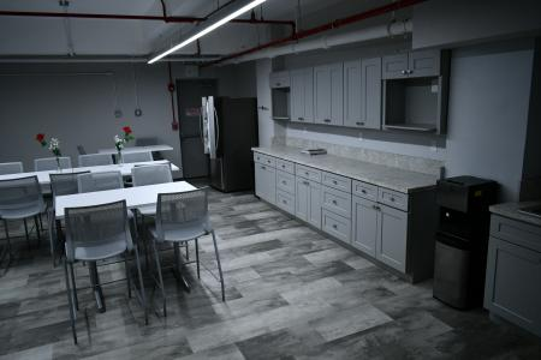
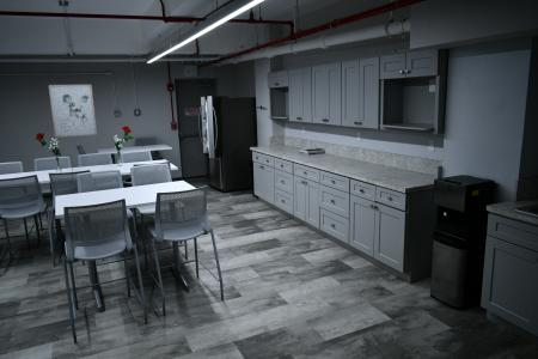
+ wall art [48,84,98,139]
